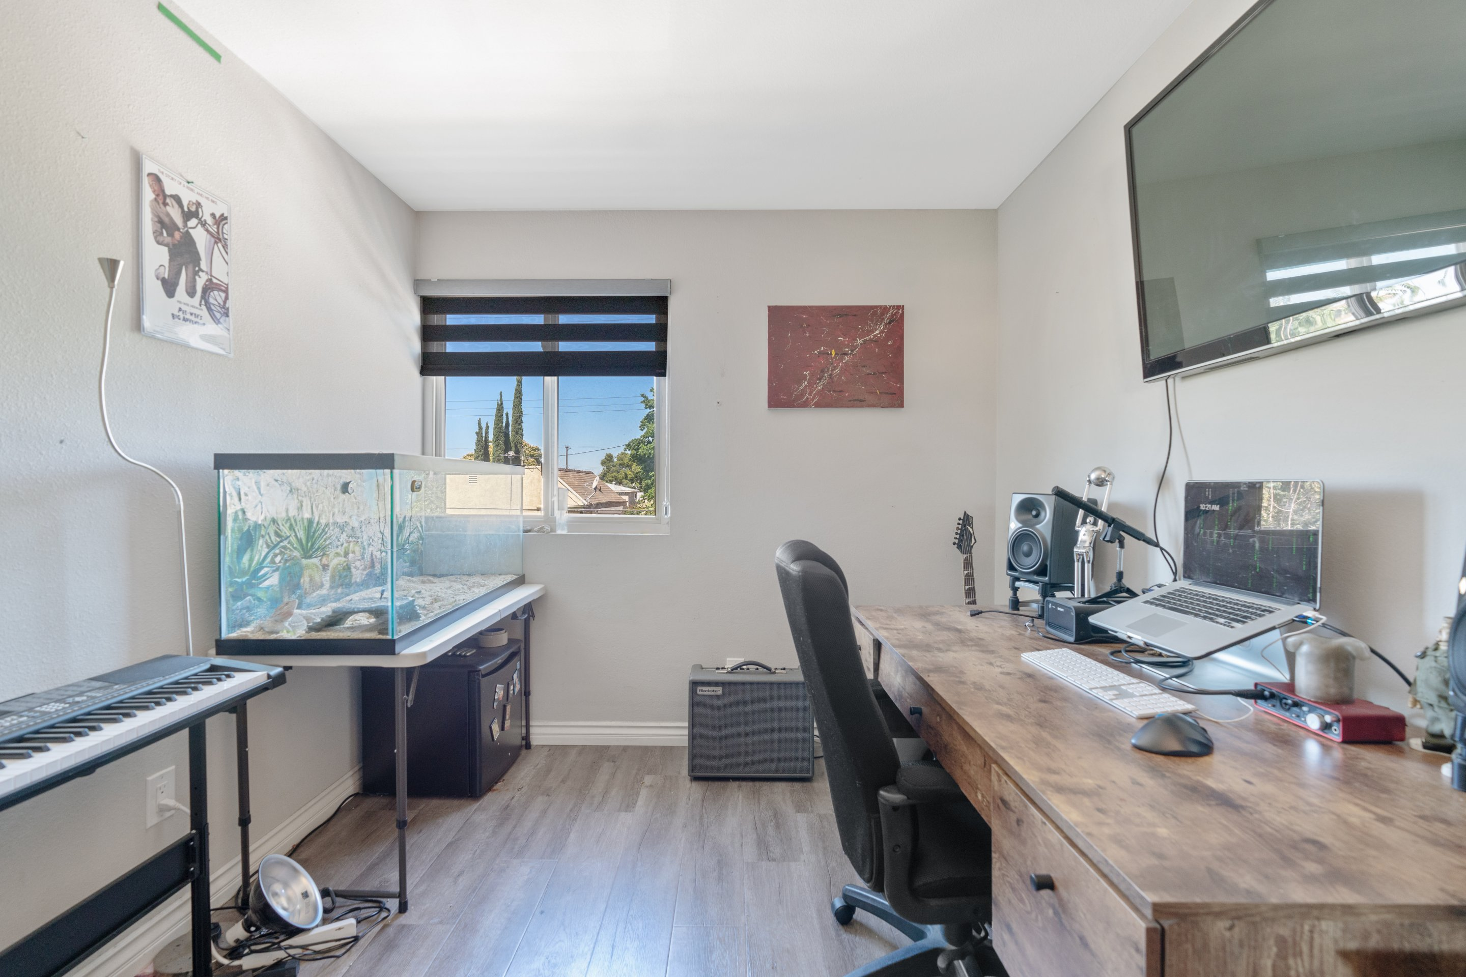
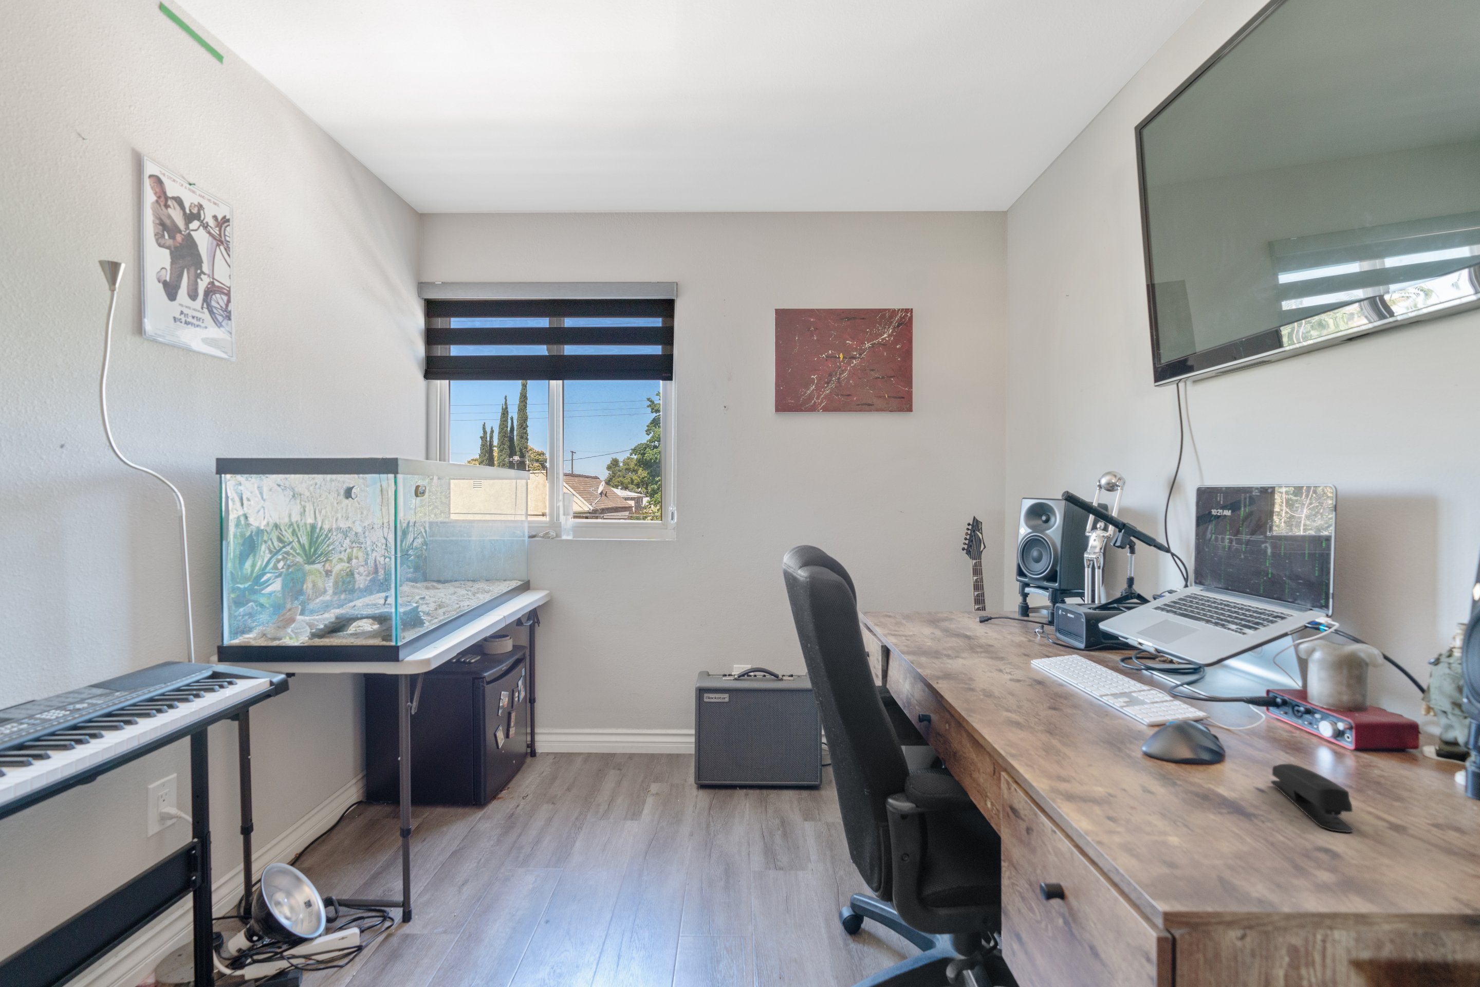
+ stapler [1271,763,1354,833]
